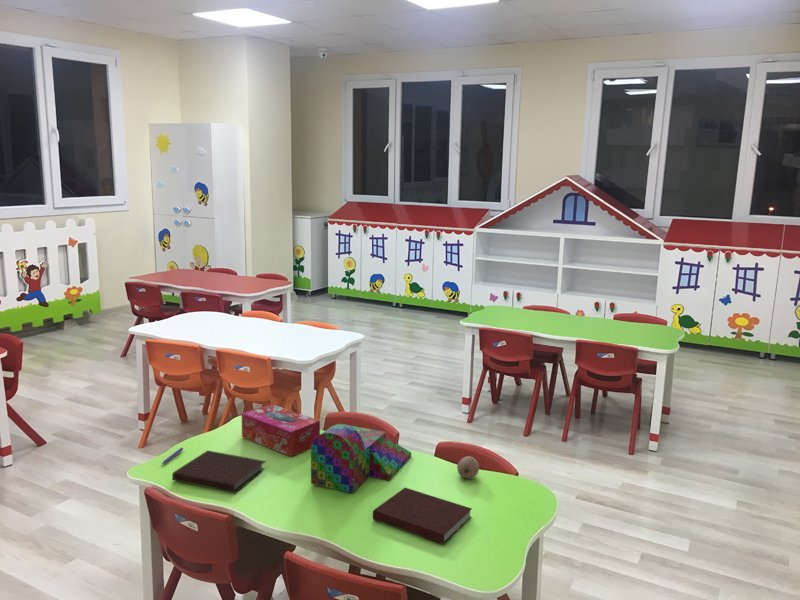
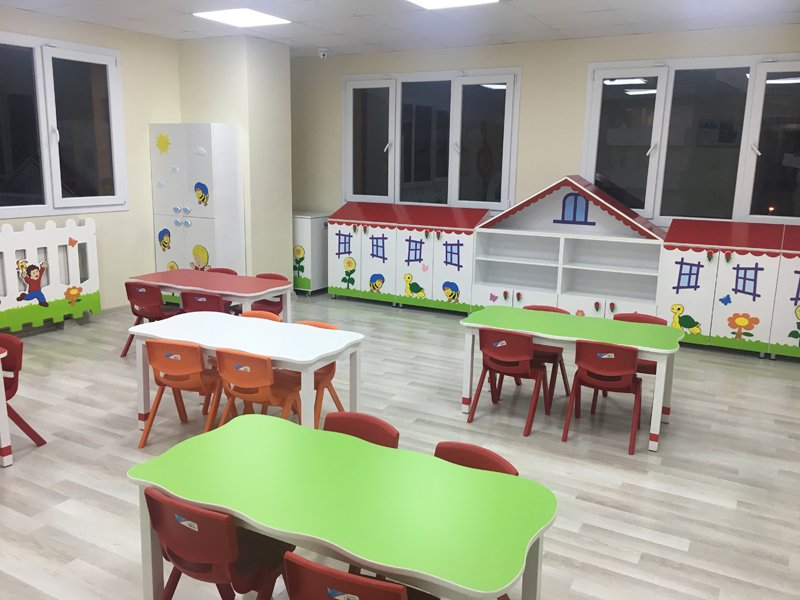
- fruit [456,455,480,480]
- toy blocks [310,423,412,494]
- tissue box [240,403,321,458]
- pen [161,447,184,465]
- notebook [171,450,267,494]
- notebook [372,487,473,545]
